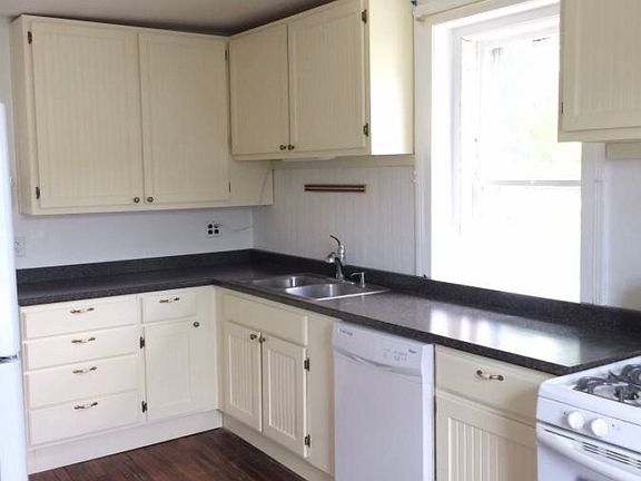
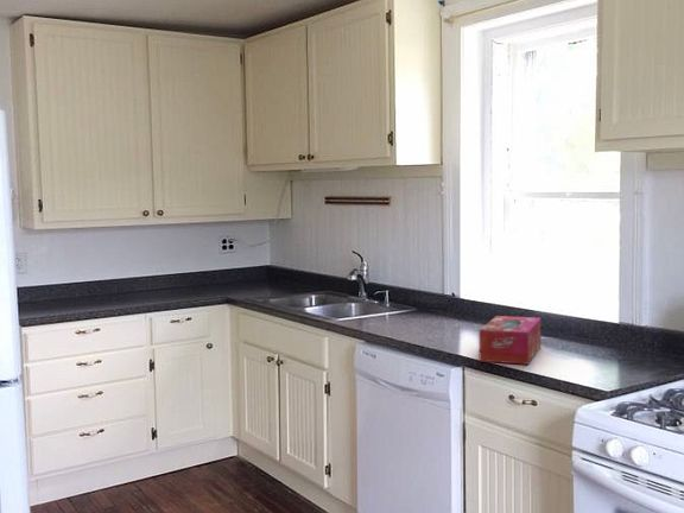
+ tissue box [479,315,542,366]
